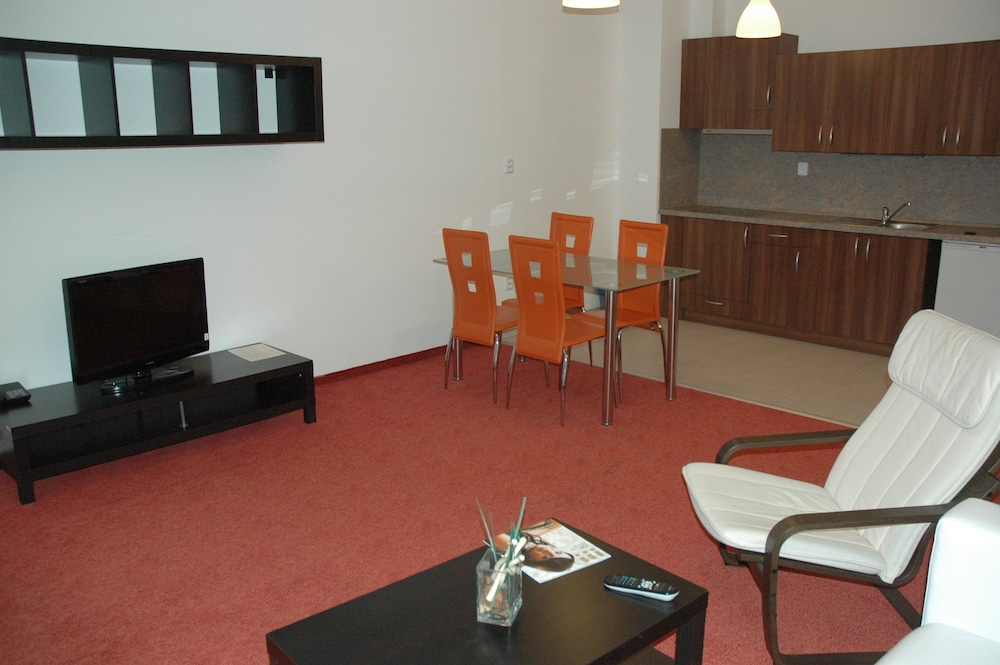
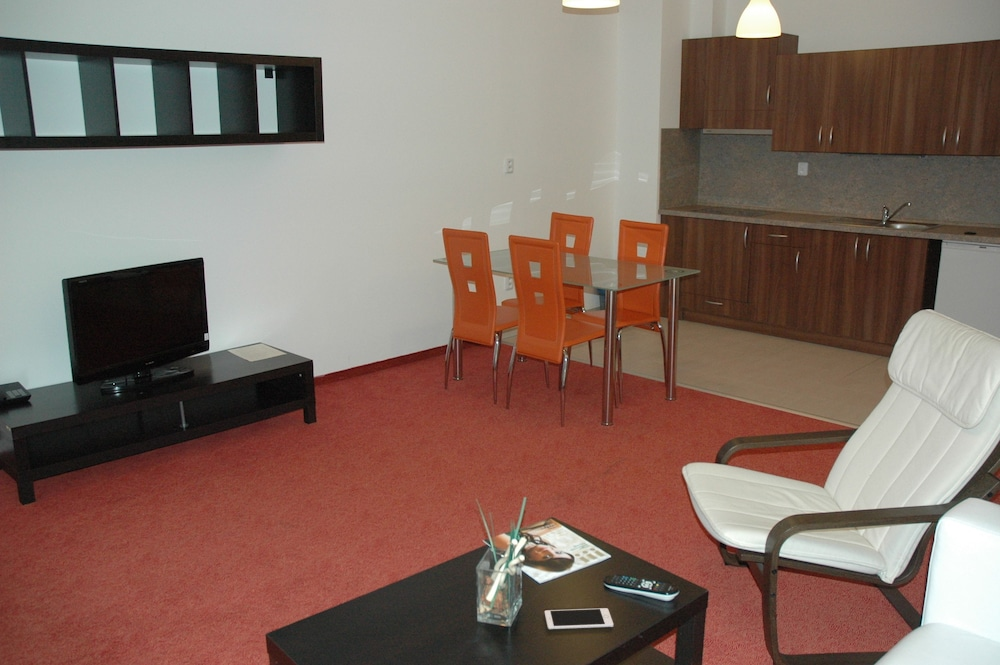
+ cell phone [544,607,614,630]
